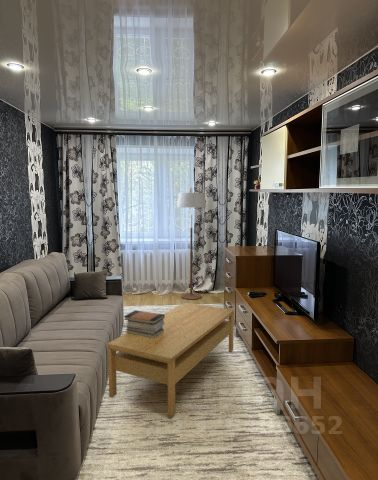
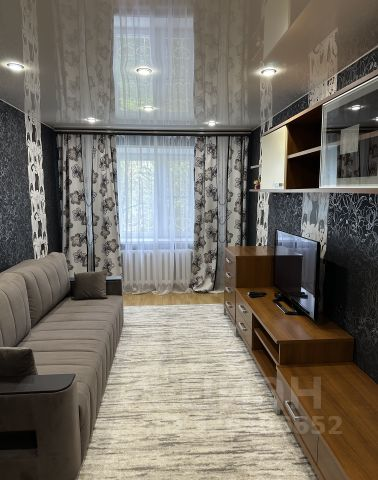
- floor lamp [176,186,207,301]
- book stack [123,309,165,338]
- coffee table [107,302,235,418]
